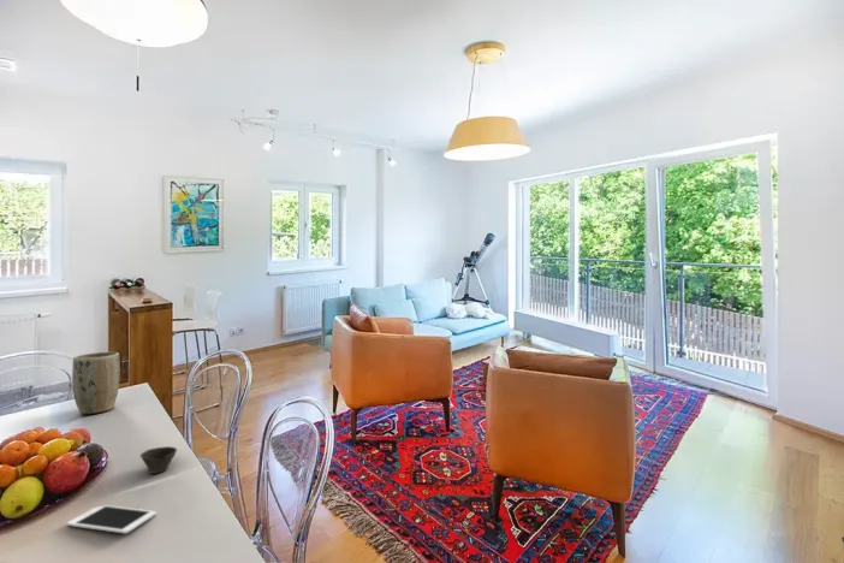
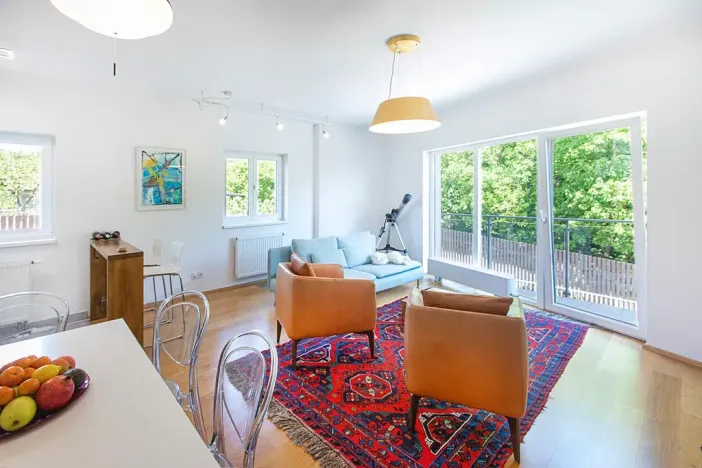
- cup [139,445,178,475]
- cell phone [65,504,157,535]
- plant pot [71,351,121,415]
